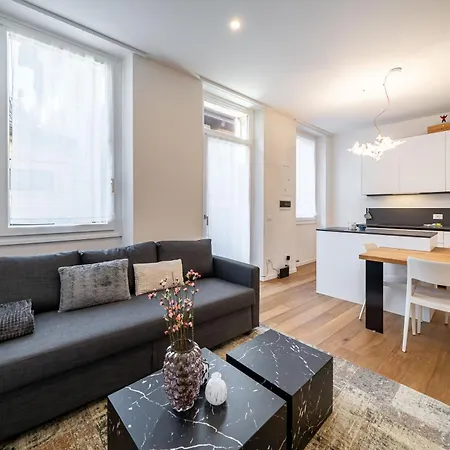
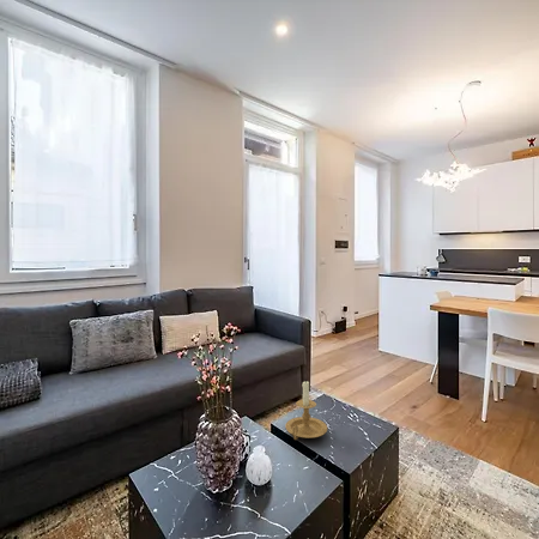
+ candle holder [284,378,328,441]
